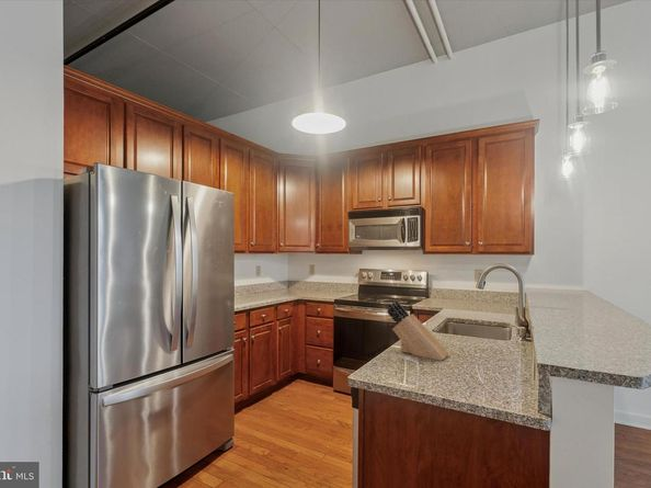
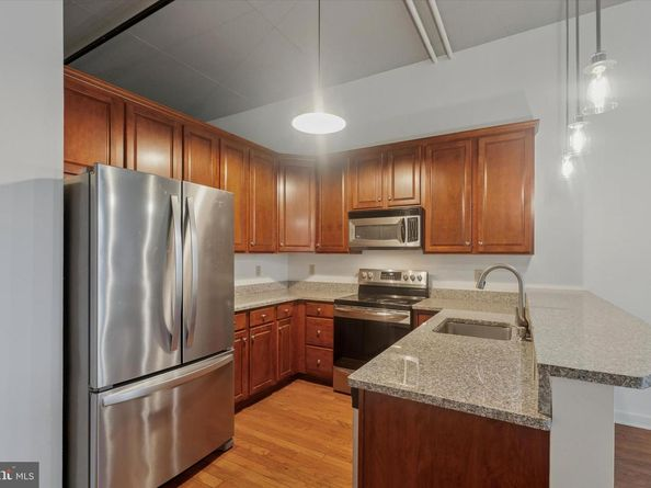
- knife block [387,300,450,362]
